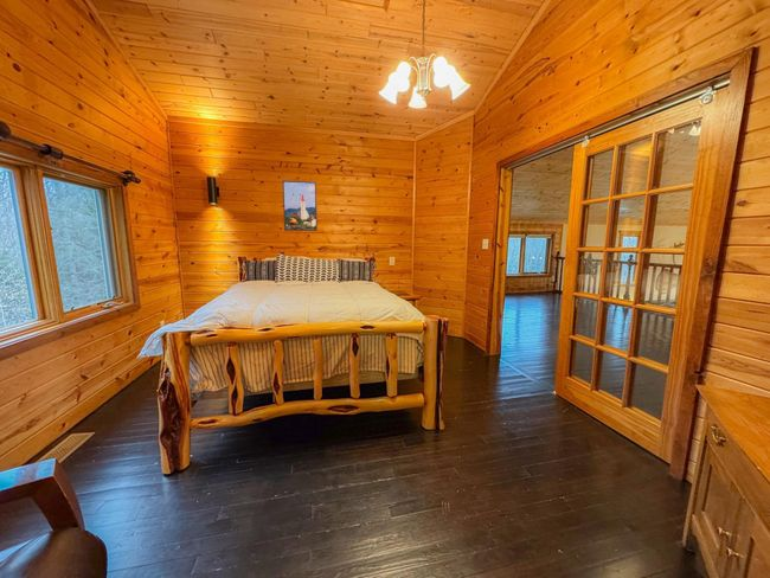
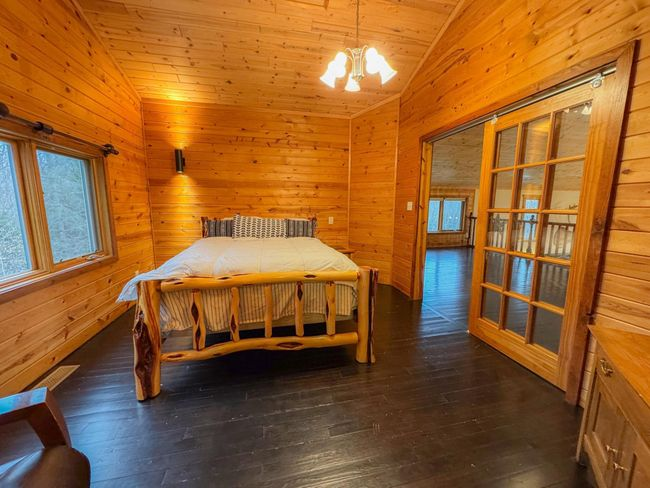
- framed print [282,180,319,232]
